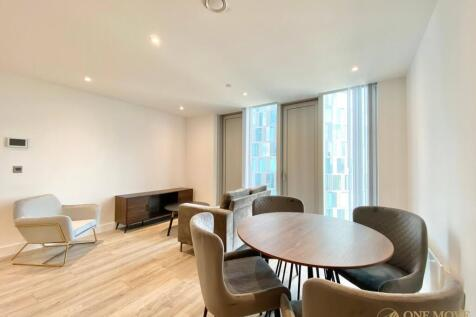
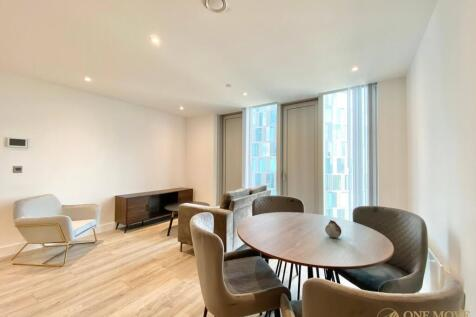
+ fruit [324,219,342,239]
